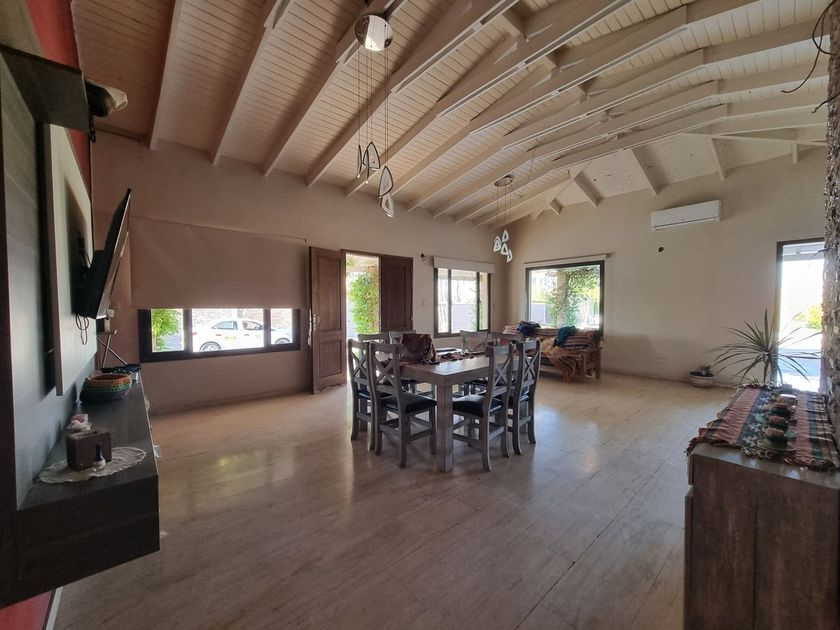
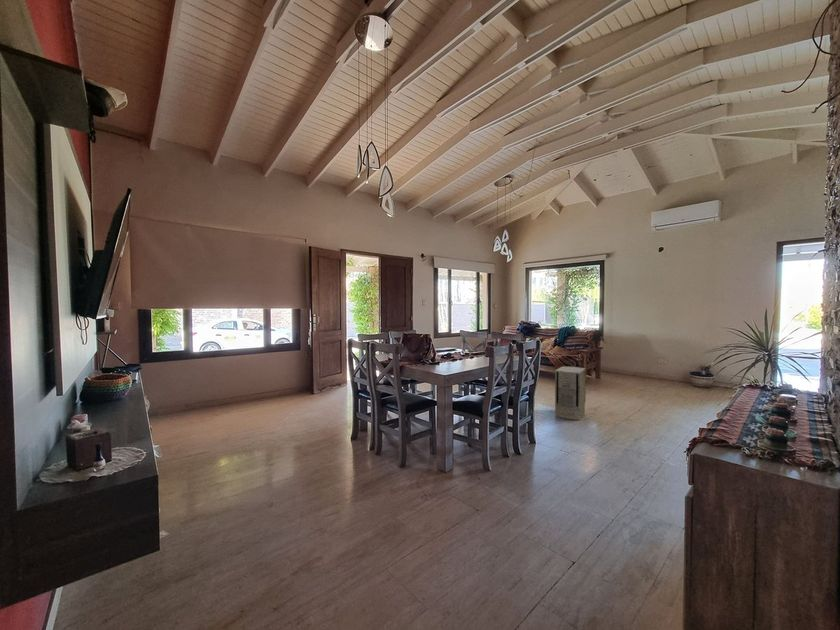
+ air purifier [554,366,587,421]
